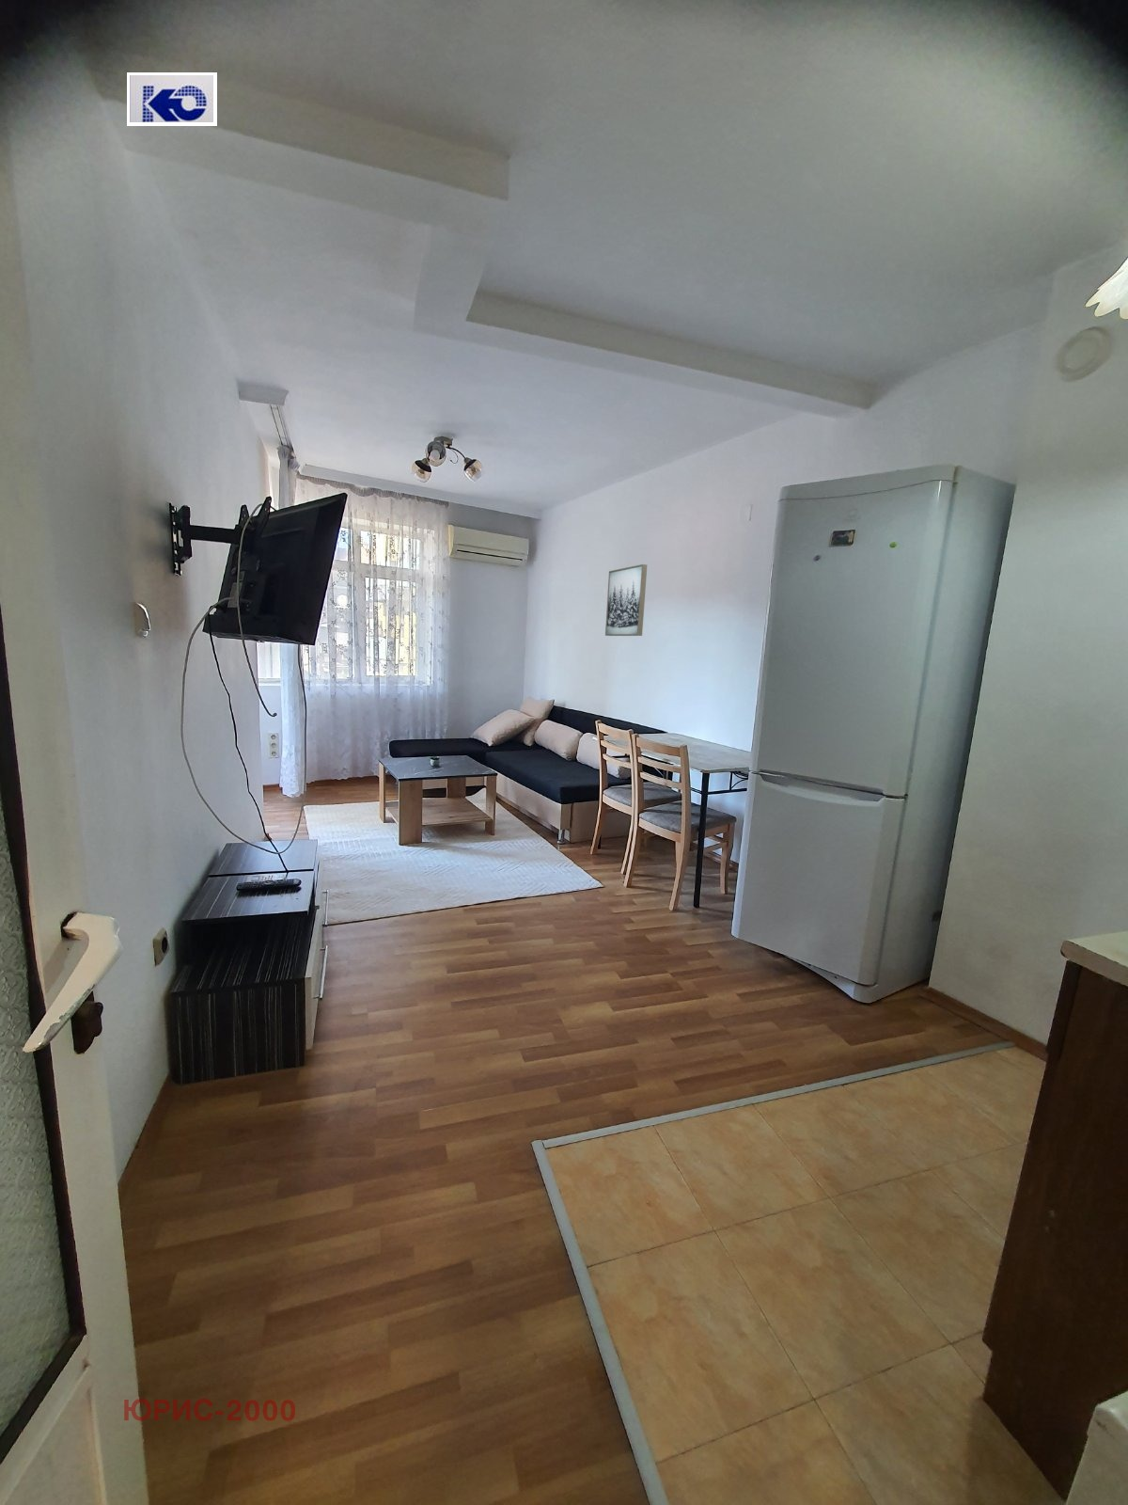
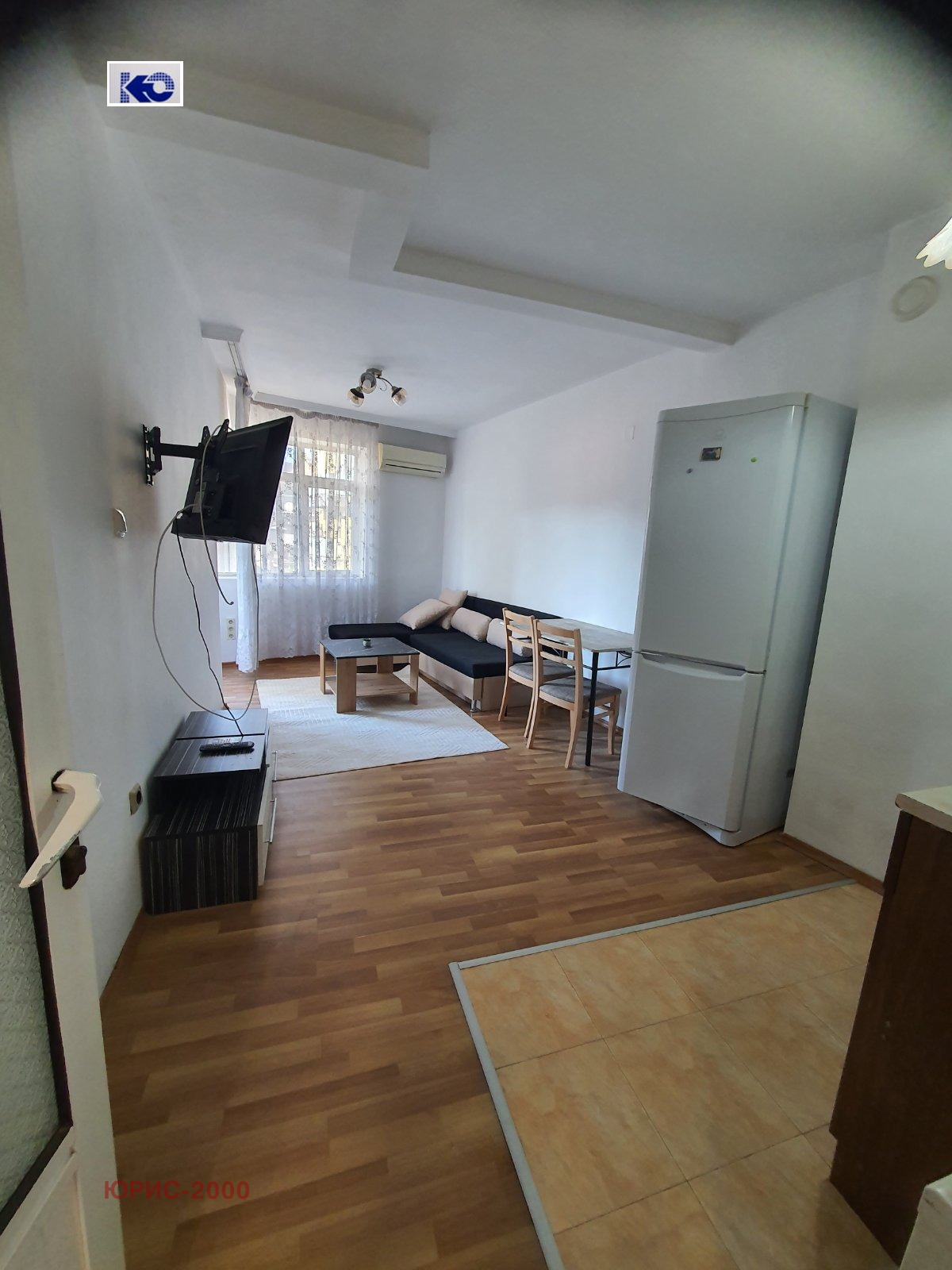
- wall art [604,563,648,636]
